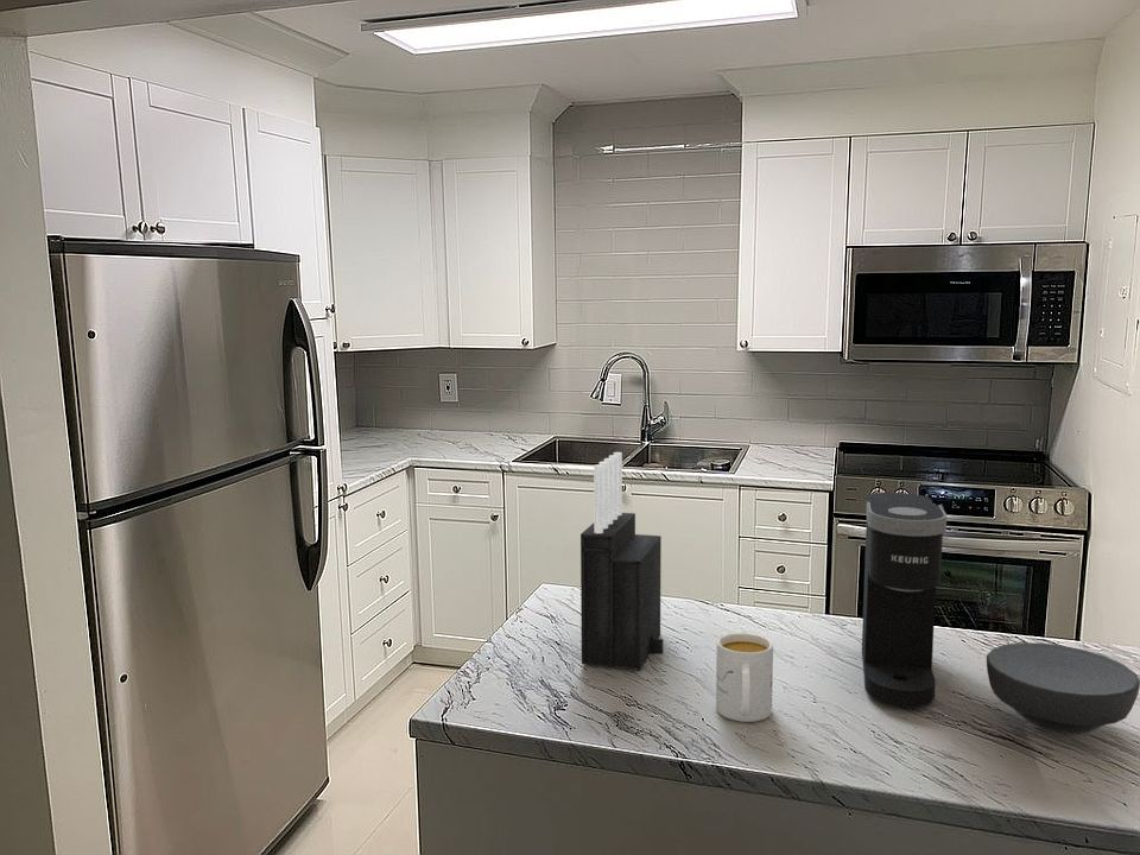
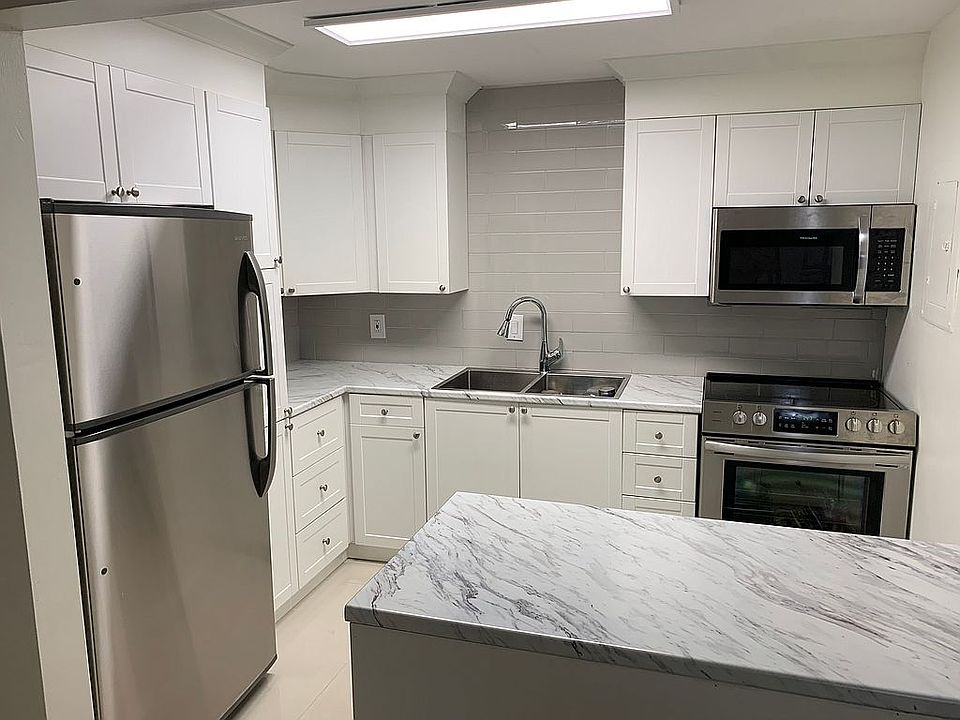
- mug [715,632,774,723]
- bowl [986,641,1140,736]
- knife block [580,451,664,672]
- coffee maker [861,492,948,709]
